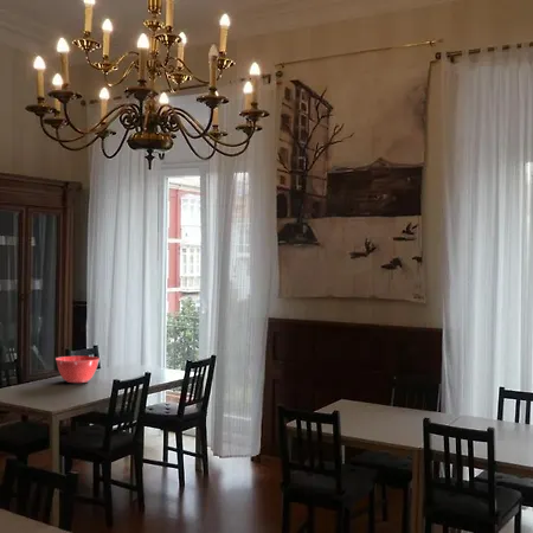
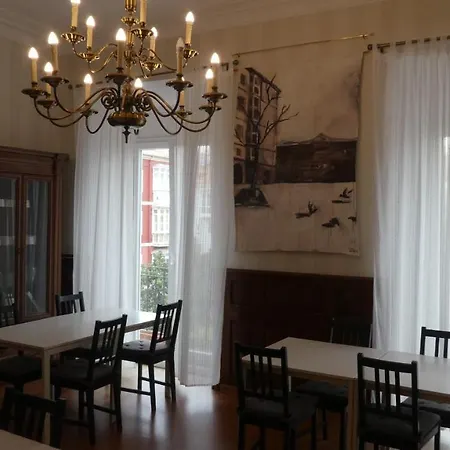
- mixing bowl [54,355,101,384]
